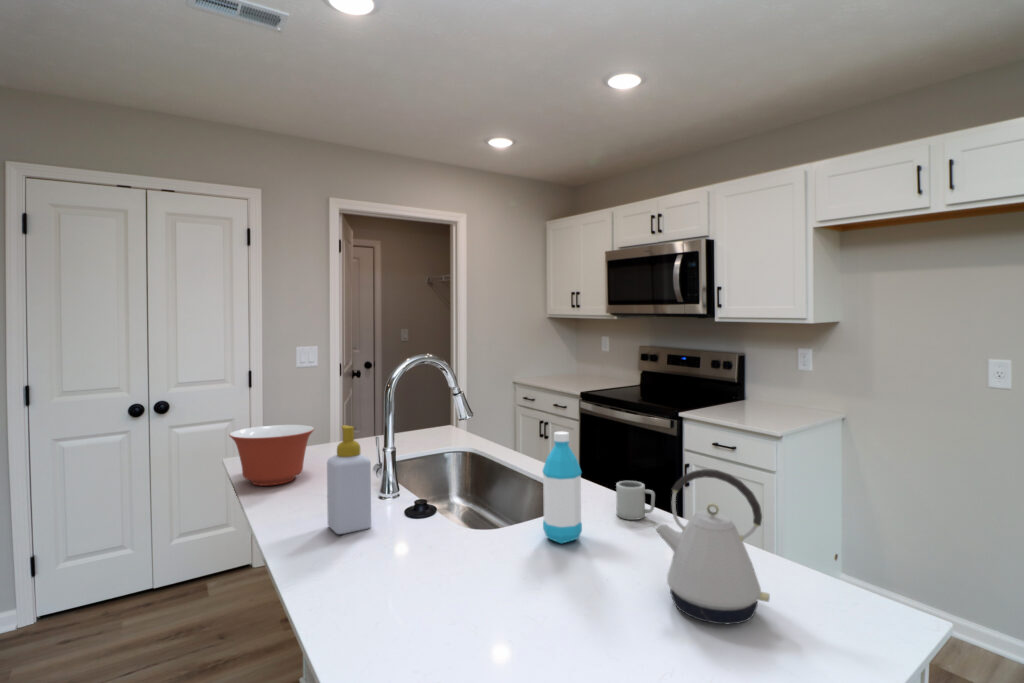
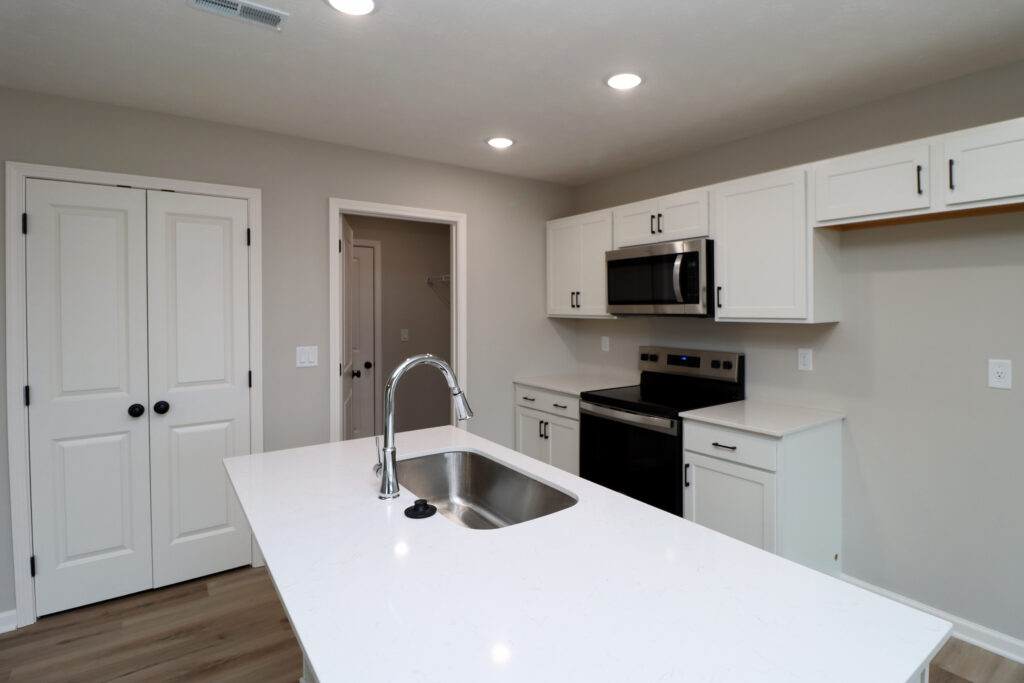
- mixing bowl [228,424,315,486]
- soap bottle [326,424,372,535]
- water bottle [541,430,583,545]
- kettle [654,468,771,625]
- cup [615,480,656,521]
